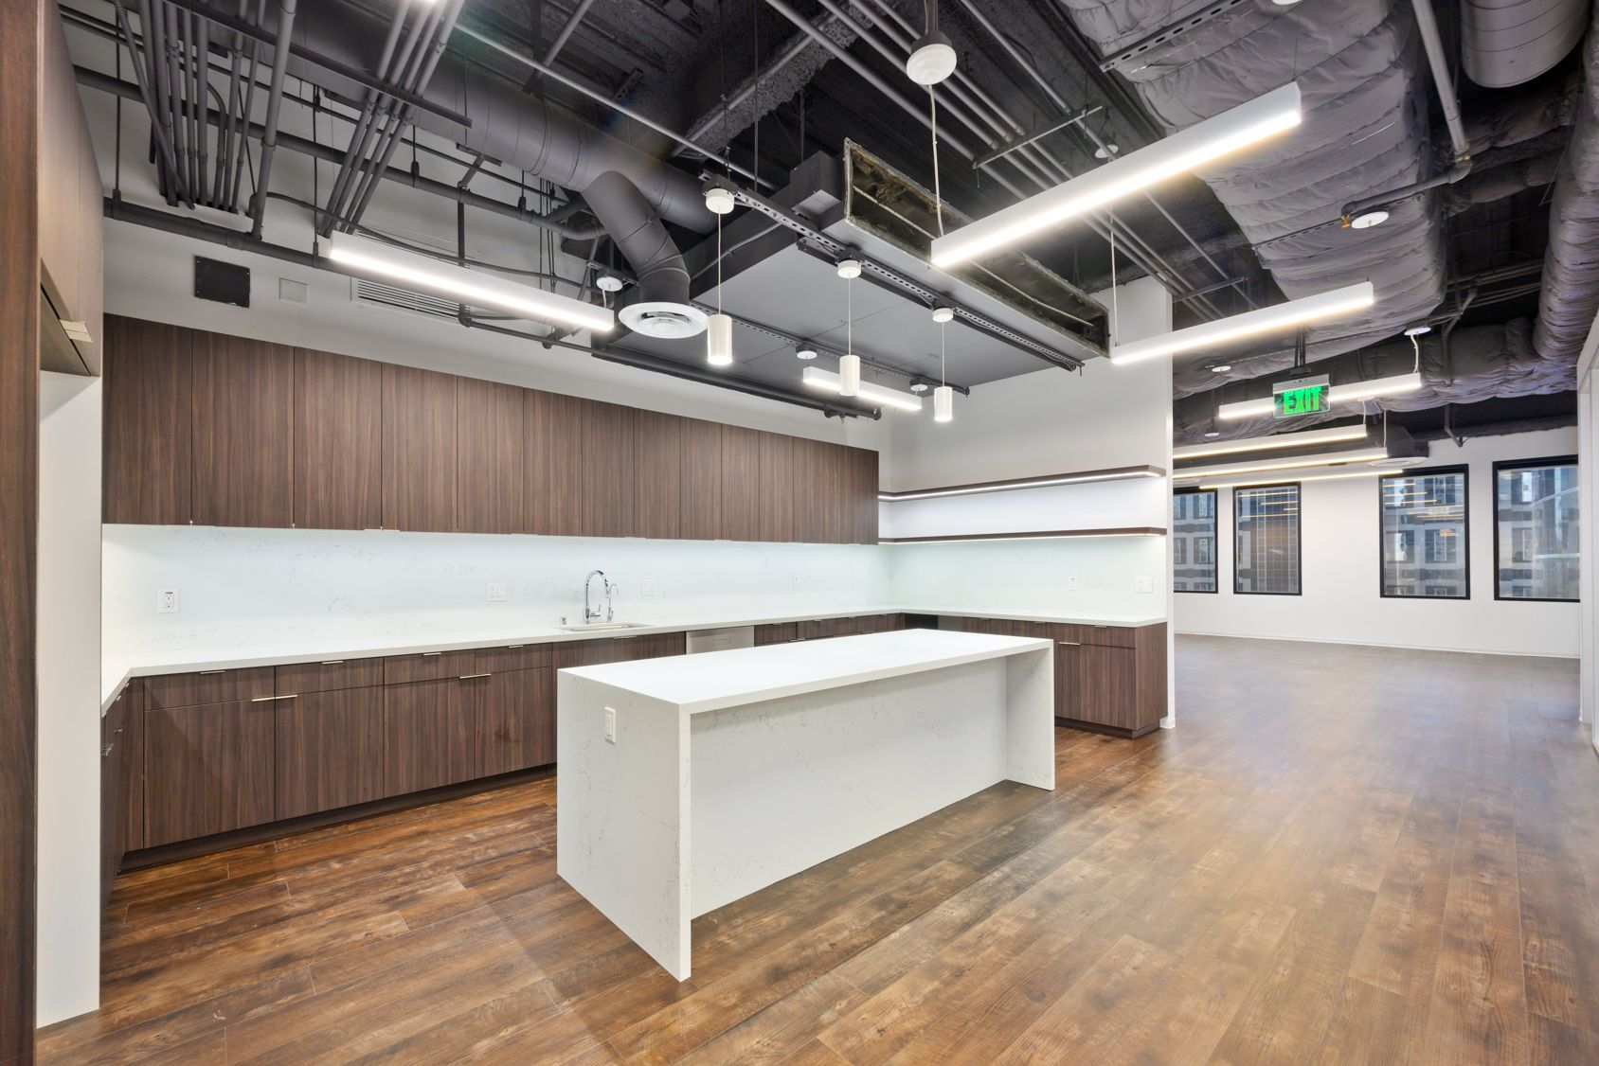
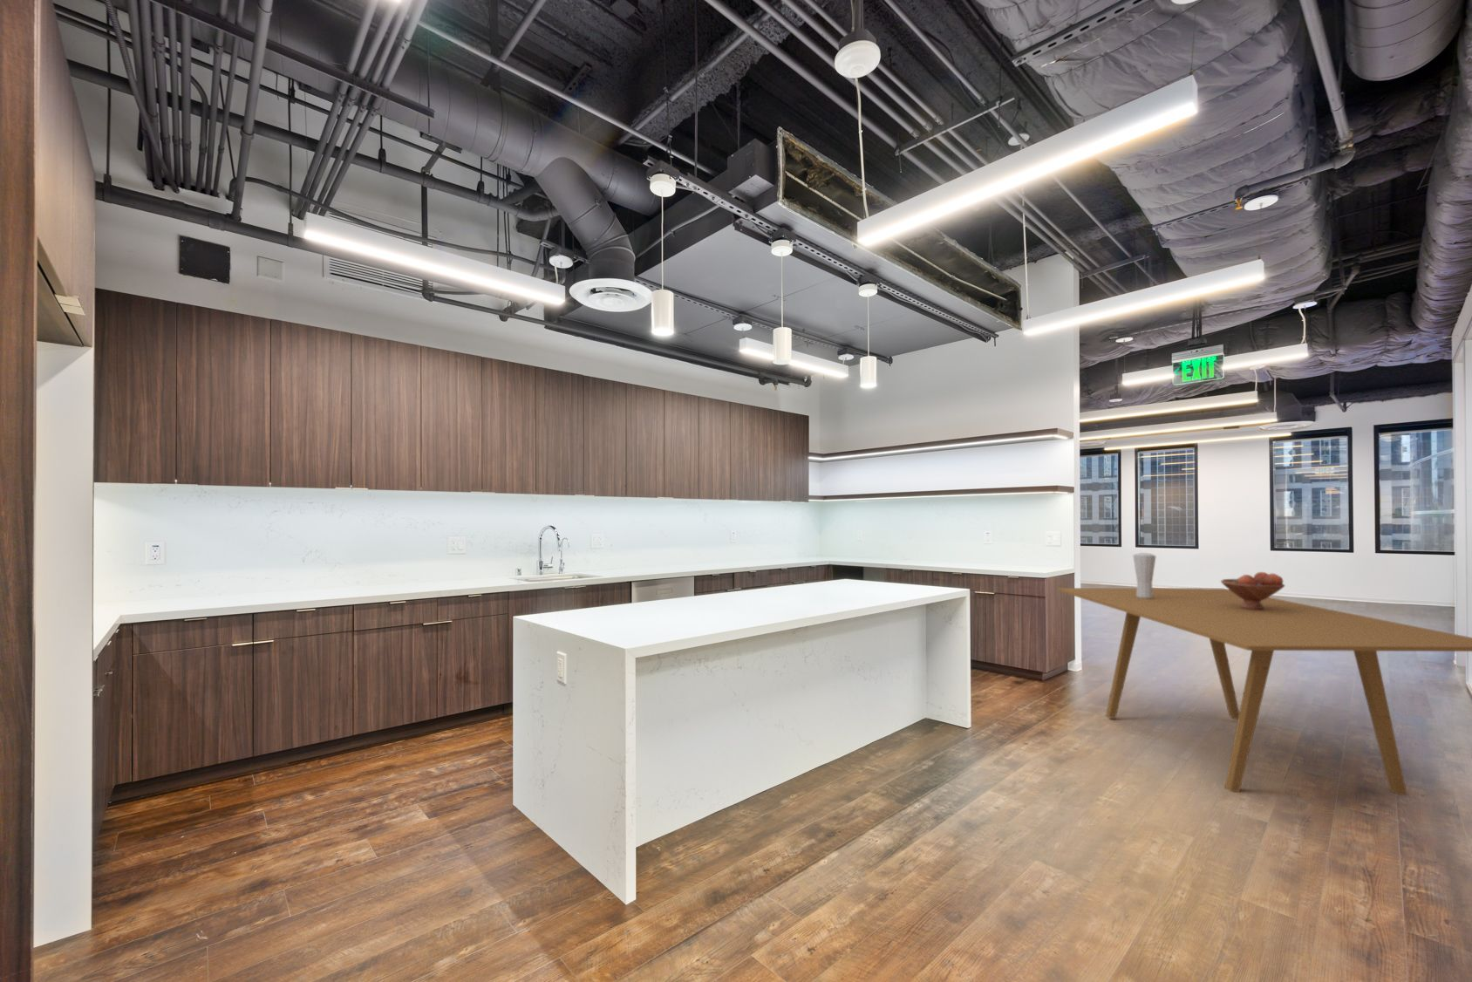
+ dining table [1057,587,1472,796]
+ vase [1132,552,1157,600]
+ fruit bowl [1220,571,1286,609]
